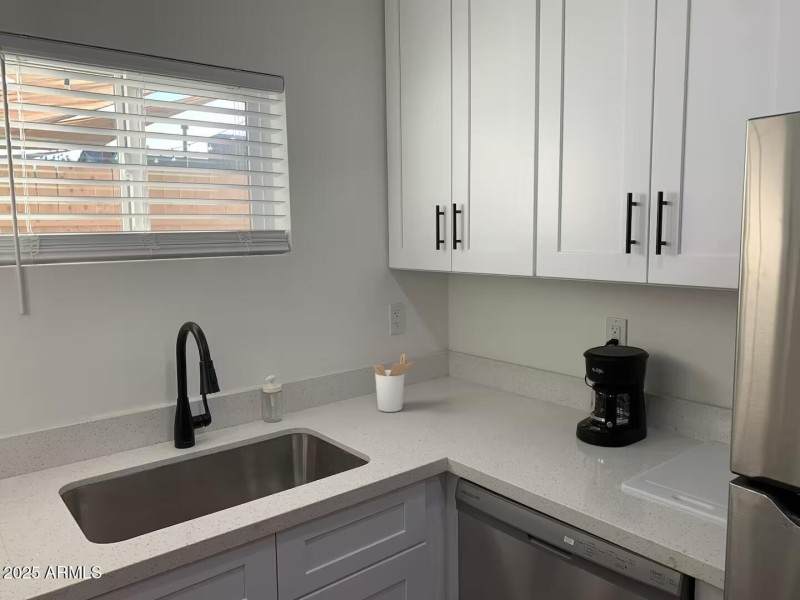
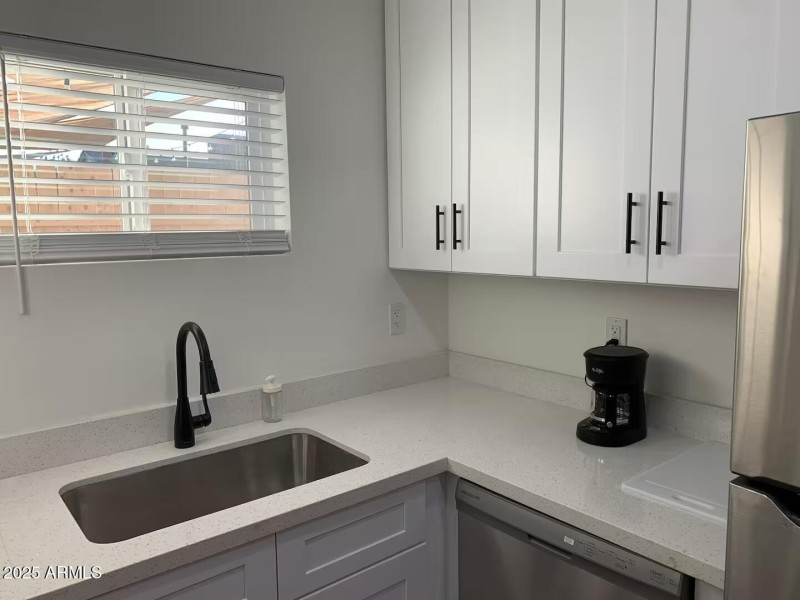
- utensil holder [372,353,415,413]
